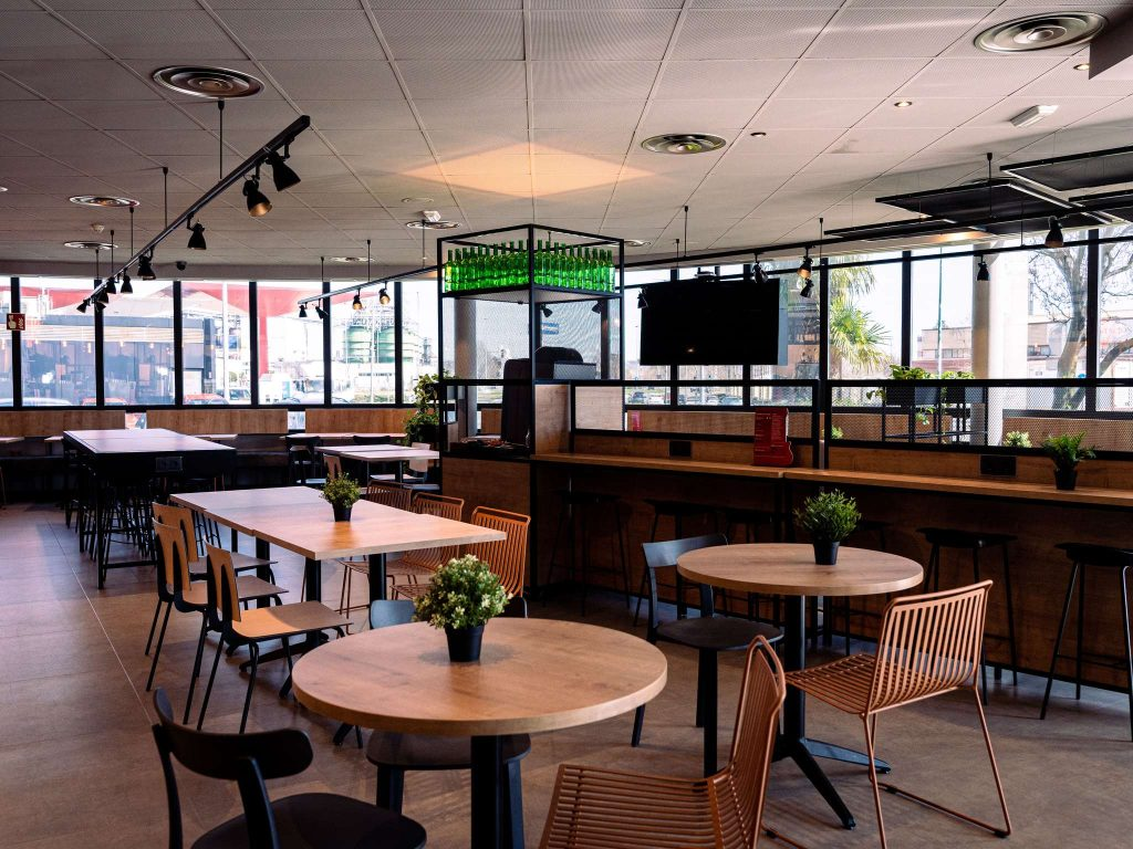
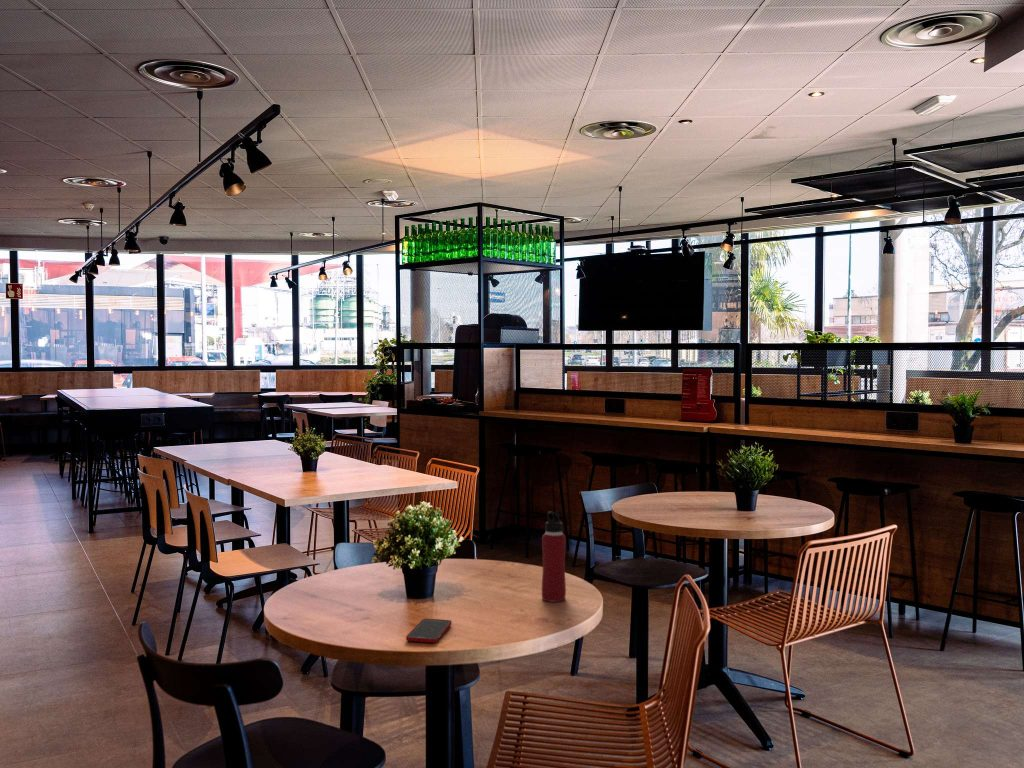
+ cell phone [405,618,453,644]
+ water bottle [541,509,567,603]
